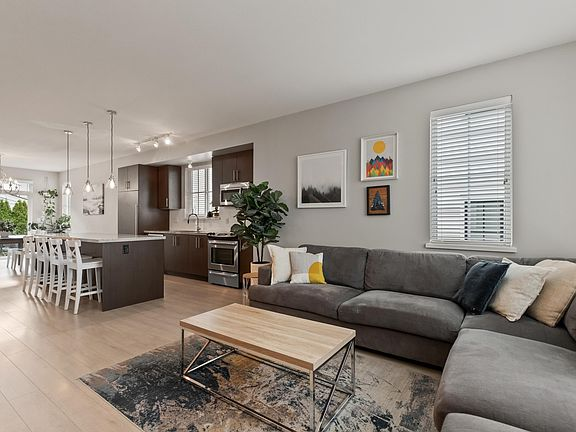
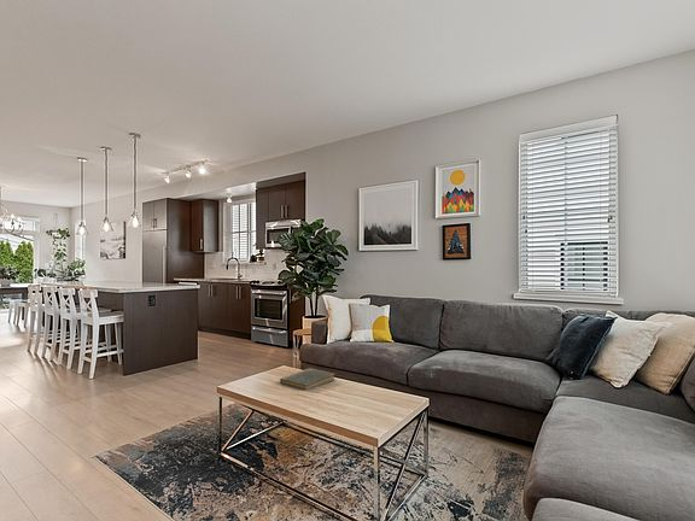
+ book [279,367,335,392]
